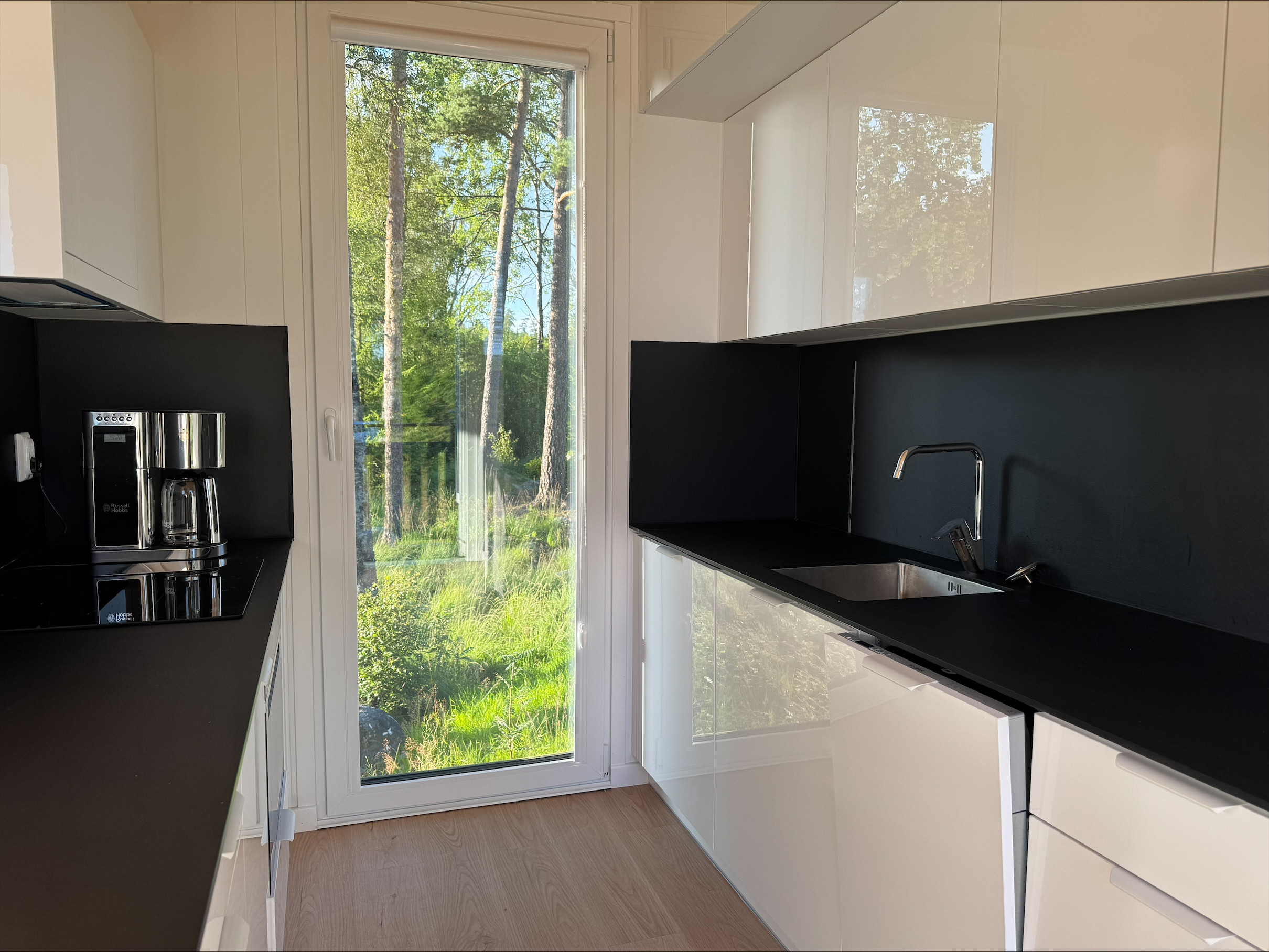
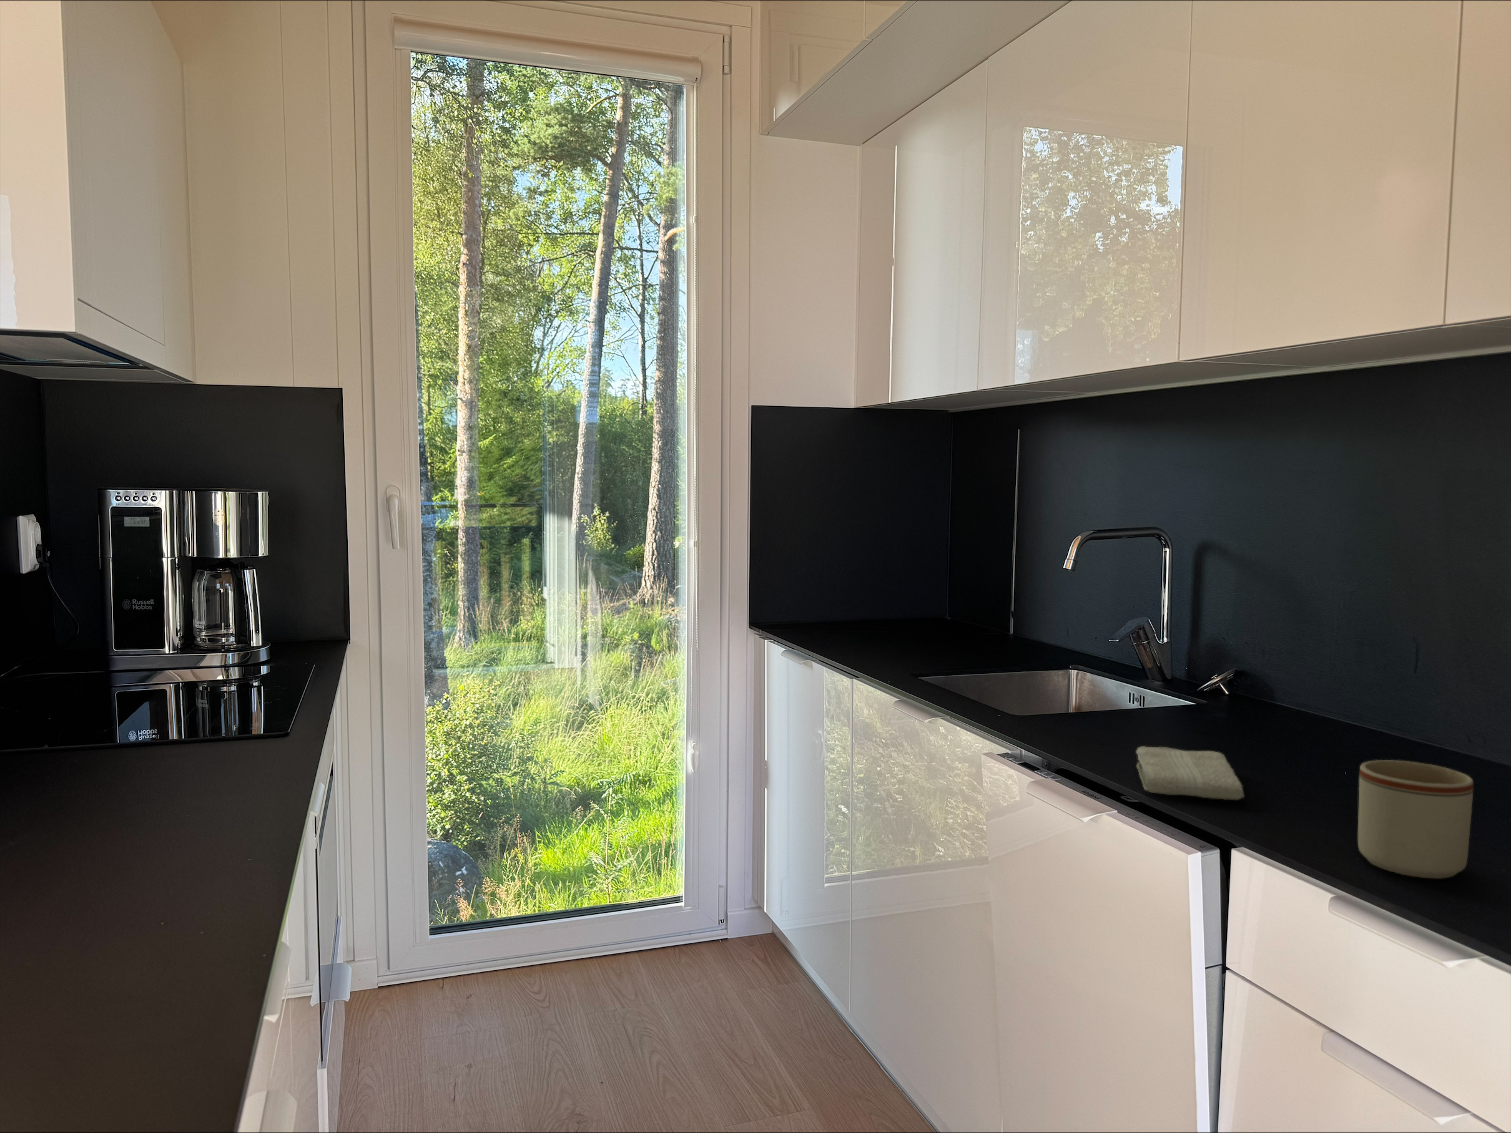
+ mug [1357,759,1474,880]
+ washcloth [1136,745,1245,801]
